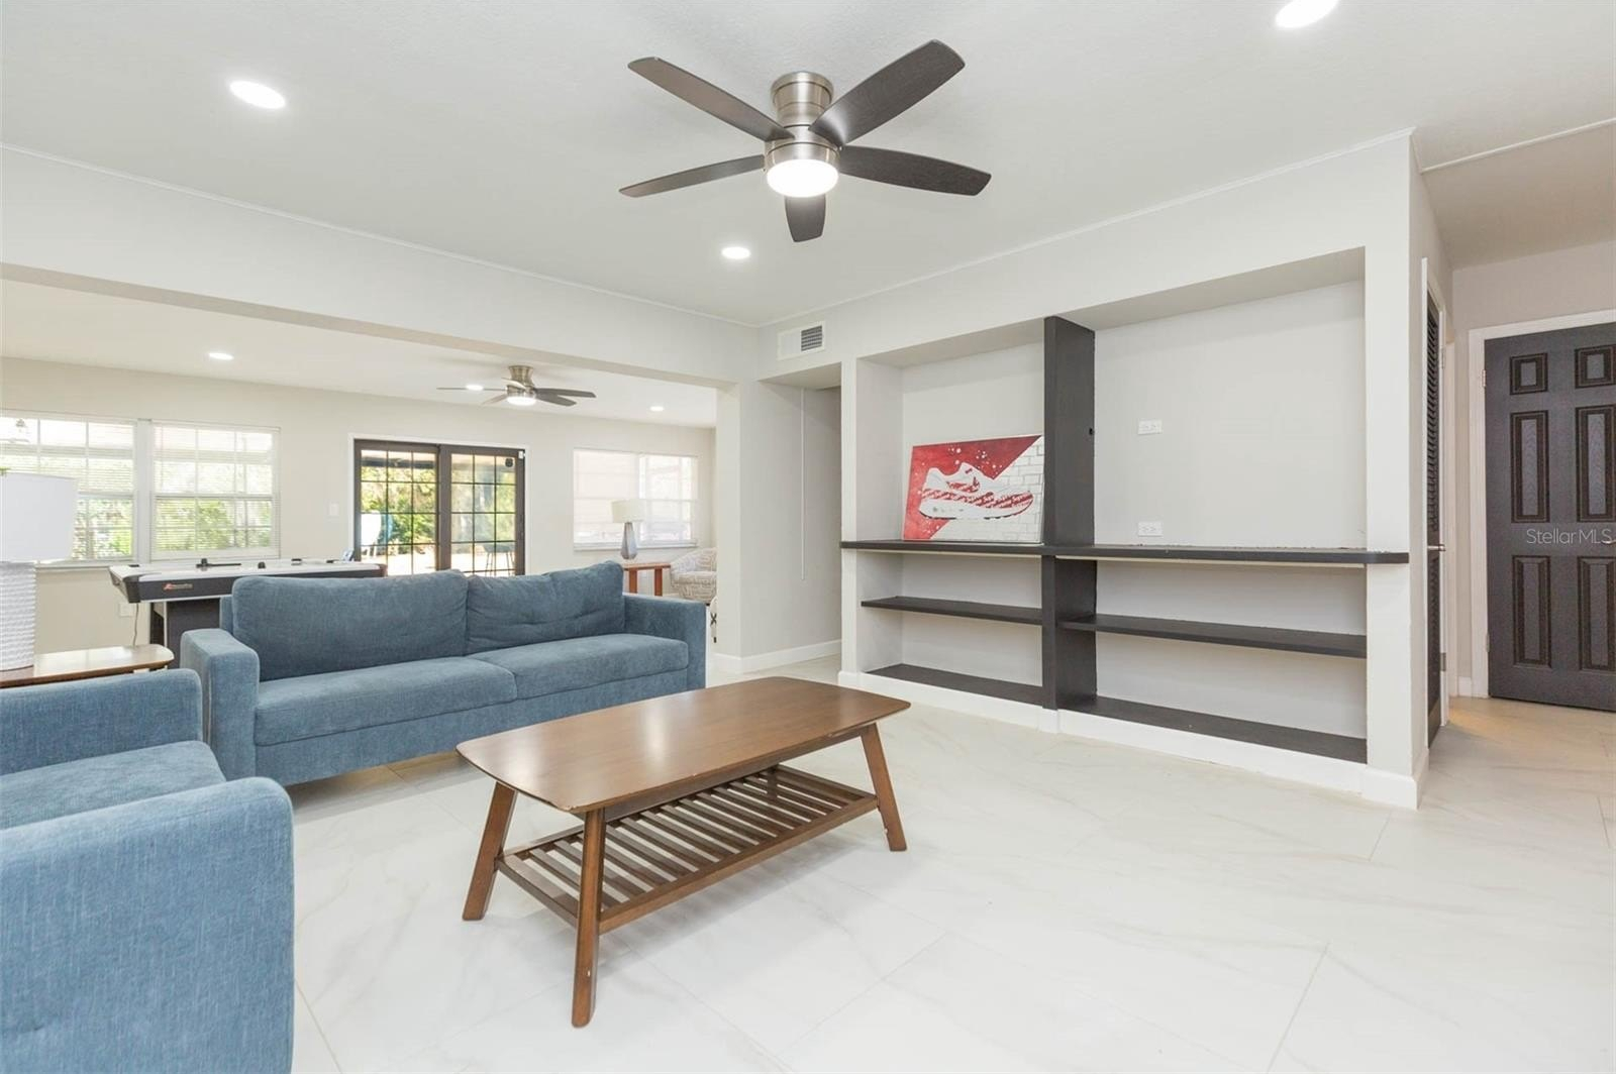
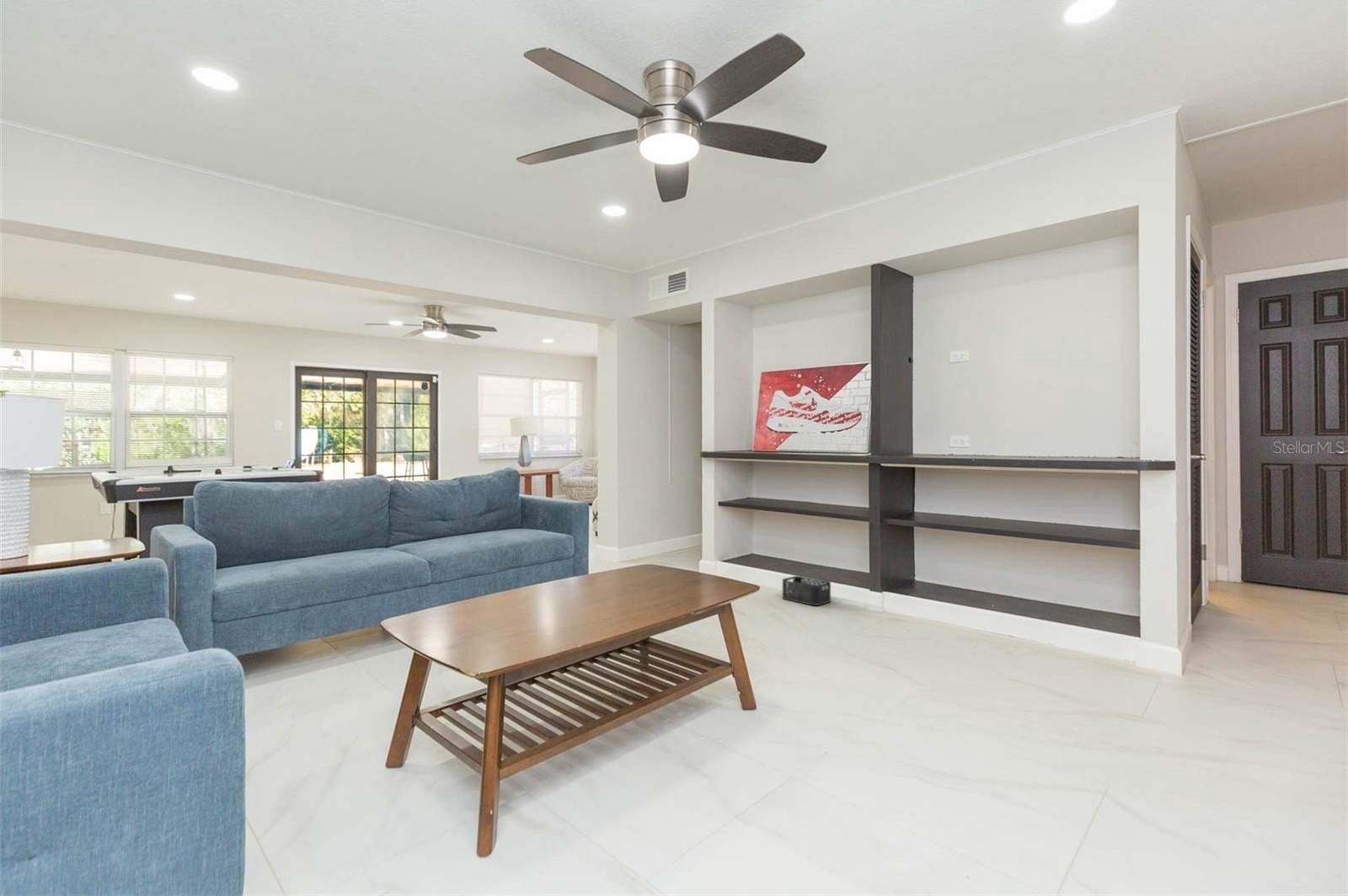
+ storage bin [782,575,832,606]
